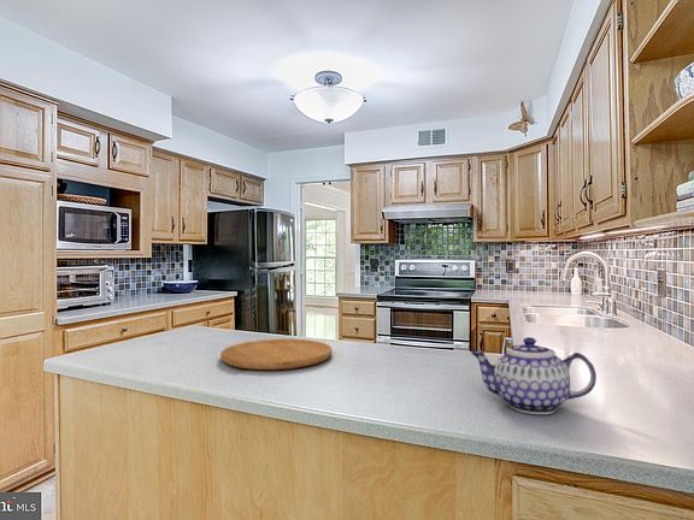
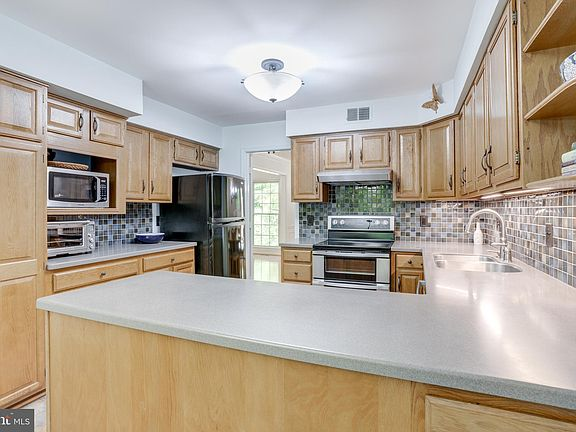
- teapot [470,336,598,415]
- cutting board [219,338,333,371]
